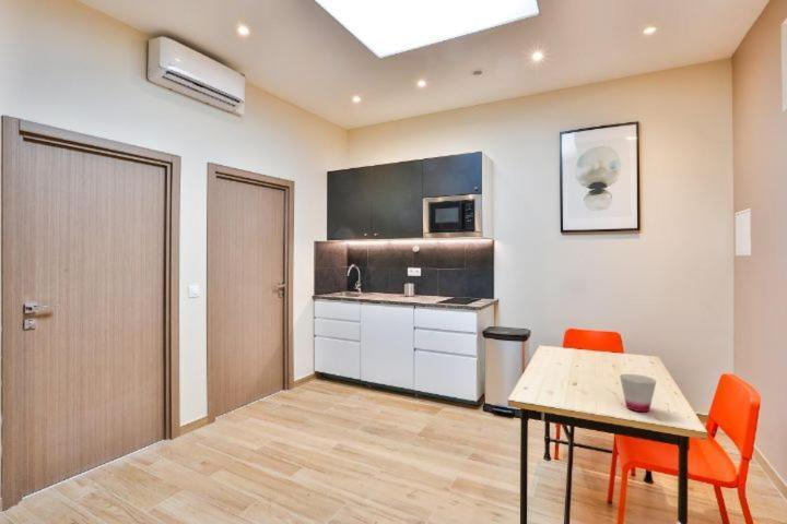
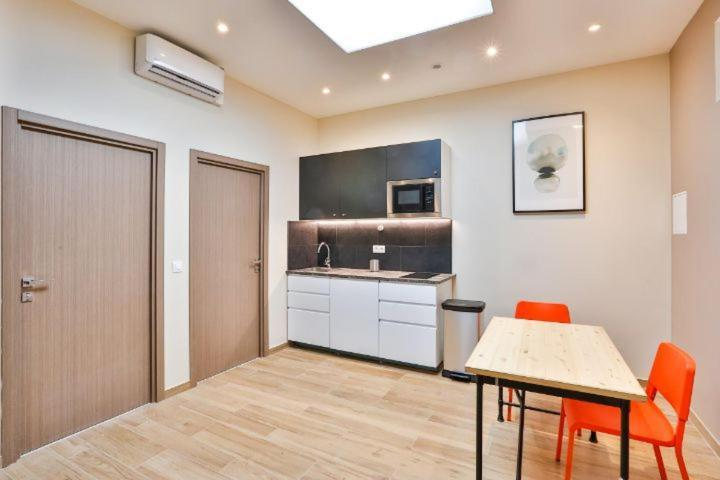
- cup [619,373,657,413]
